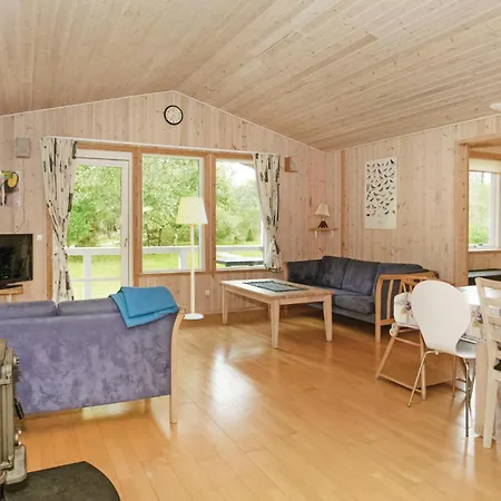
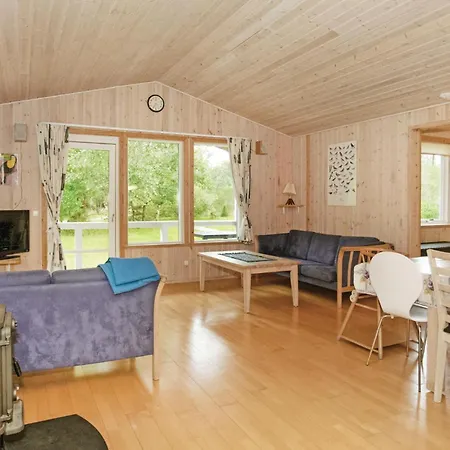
- lamp [175,196,209,321]
